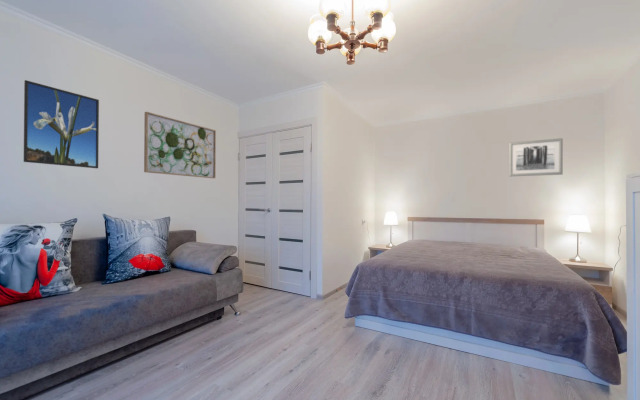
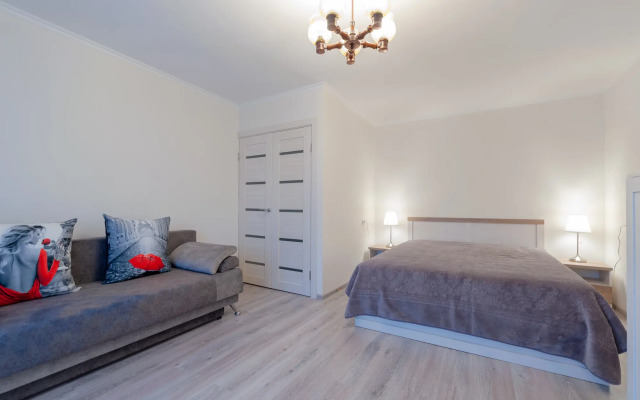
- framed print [23,79,100,169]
- wall art [508,137,564,177]
- wall art [143,111,217,179]
